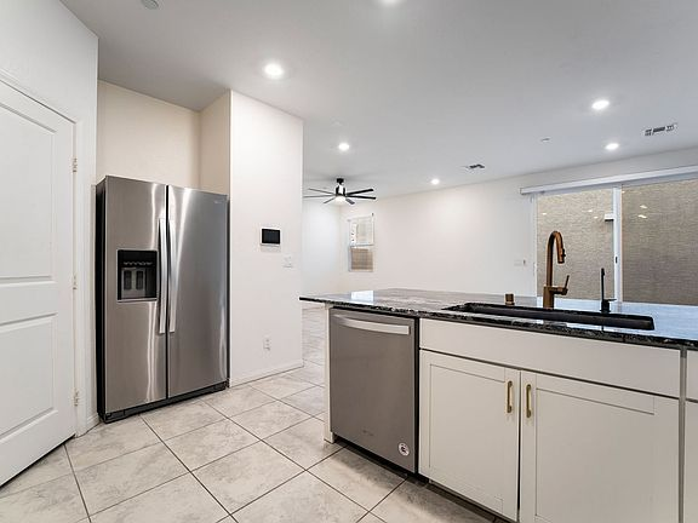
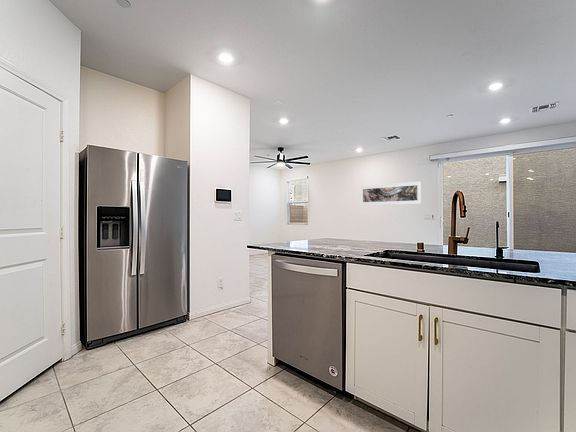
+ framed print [359,180,422,206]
